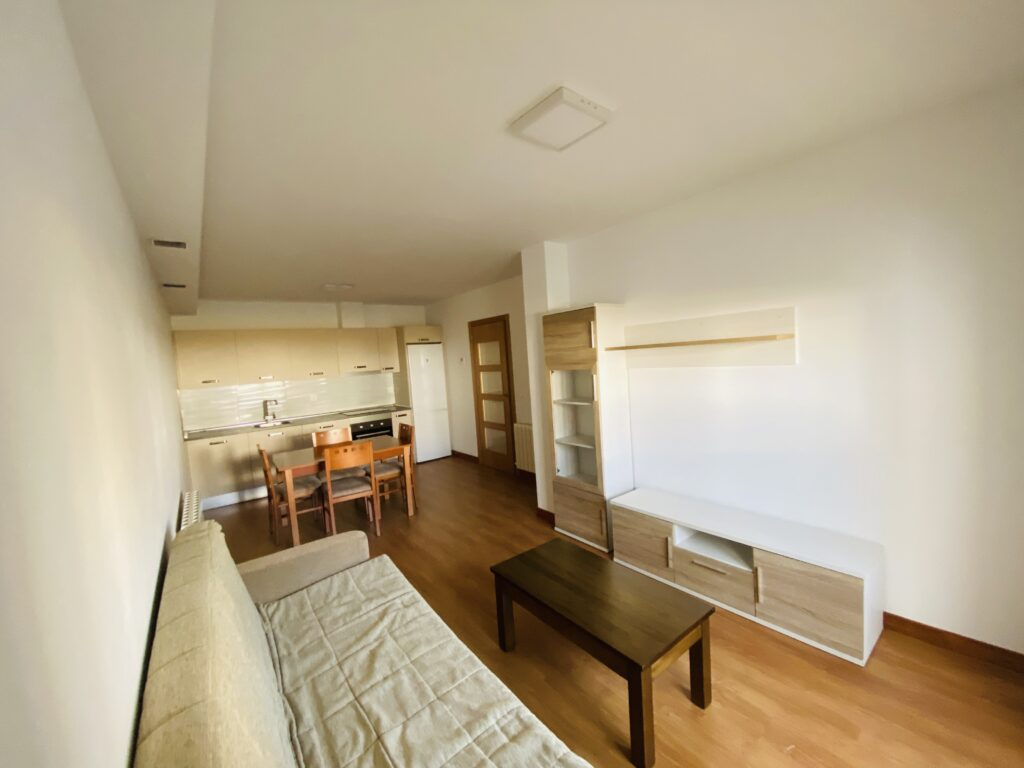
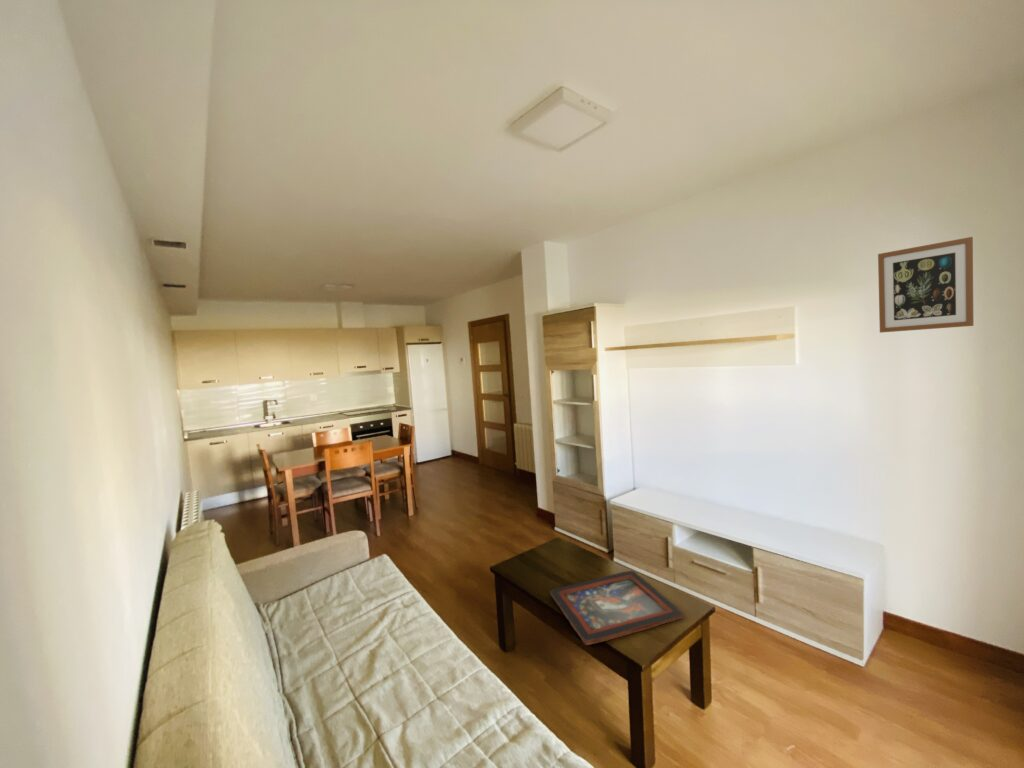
+ decorative tray [549,570,686,646]
+ wall art [877,236,975,334]
